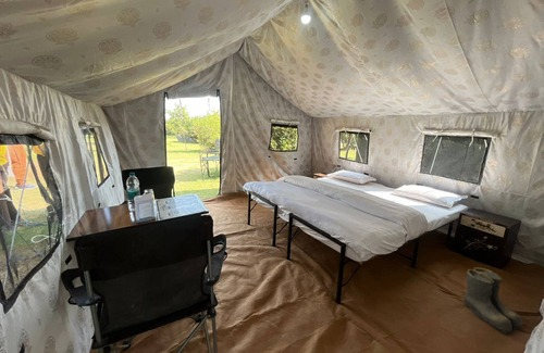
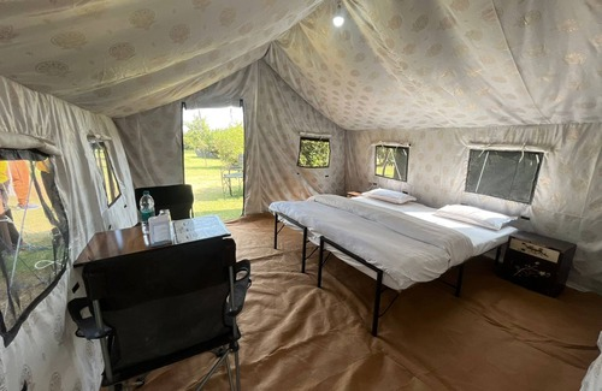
- boots [462,266,524,335]
